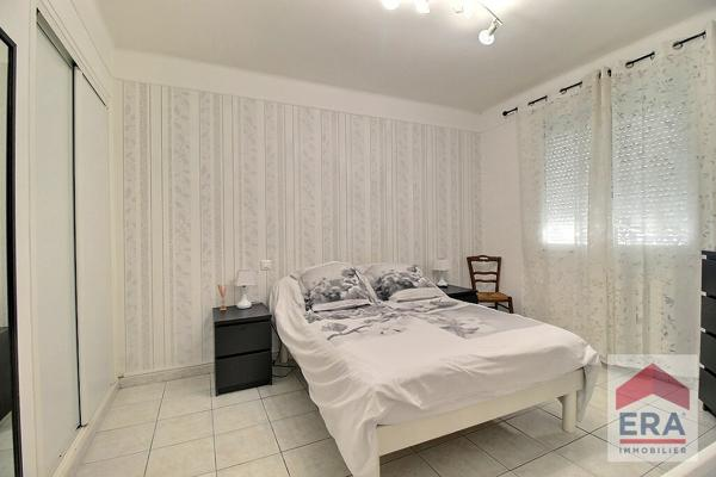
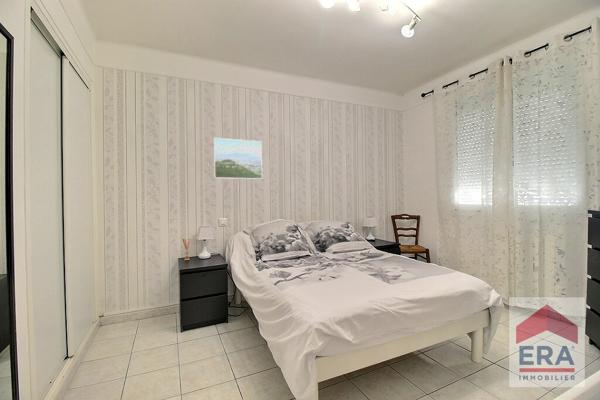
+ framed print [213,137,263,180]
